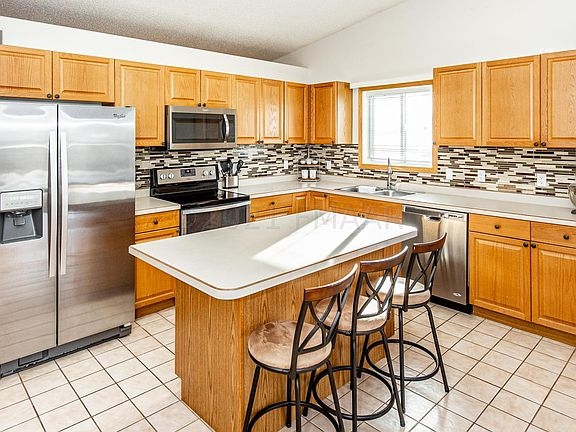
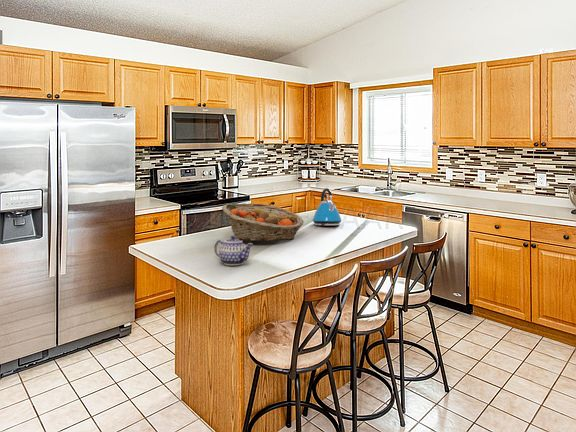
+ teapot [214,235,254,266]
+ fruit basket [221,202,305,242]
+ kettle [312,187,342,226]
